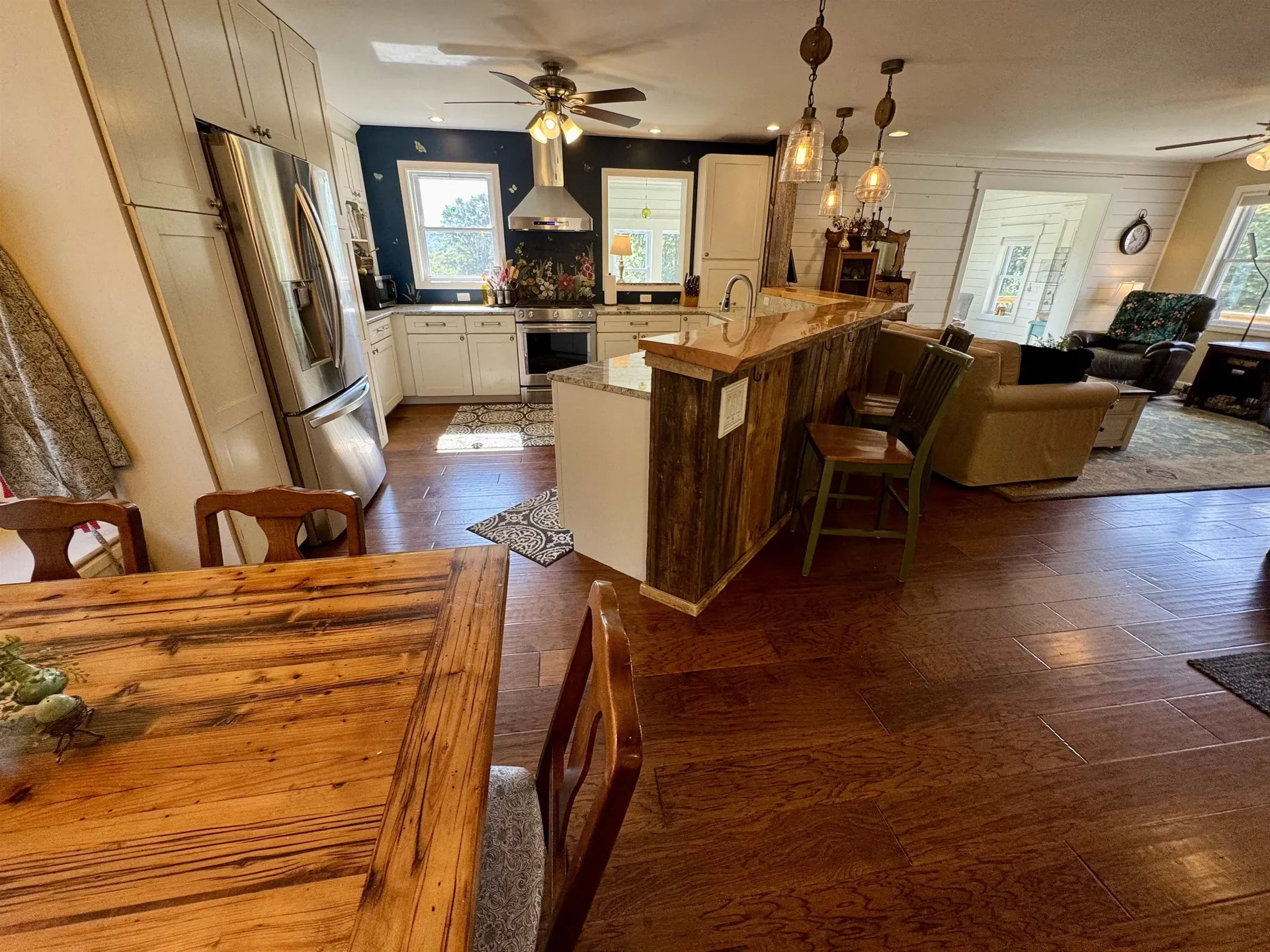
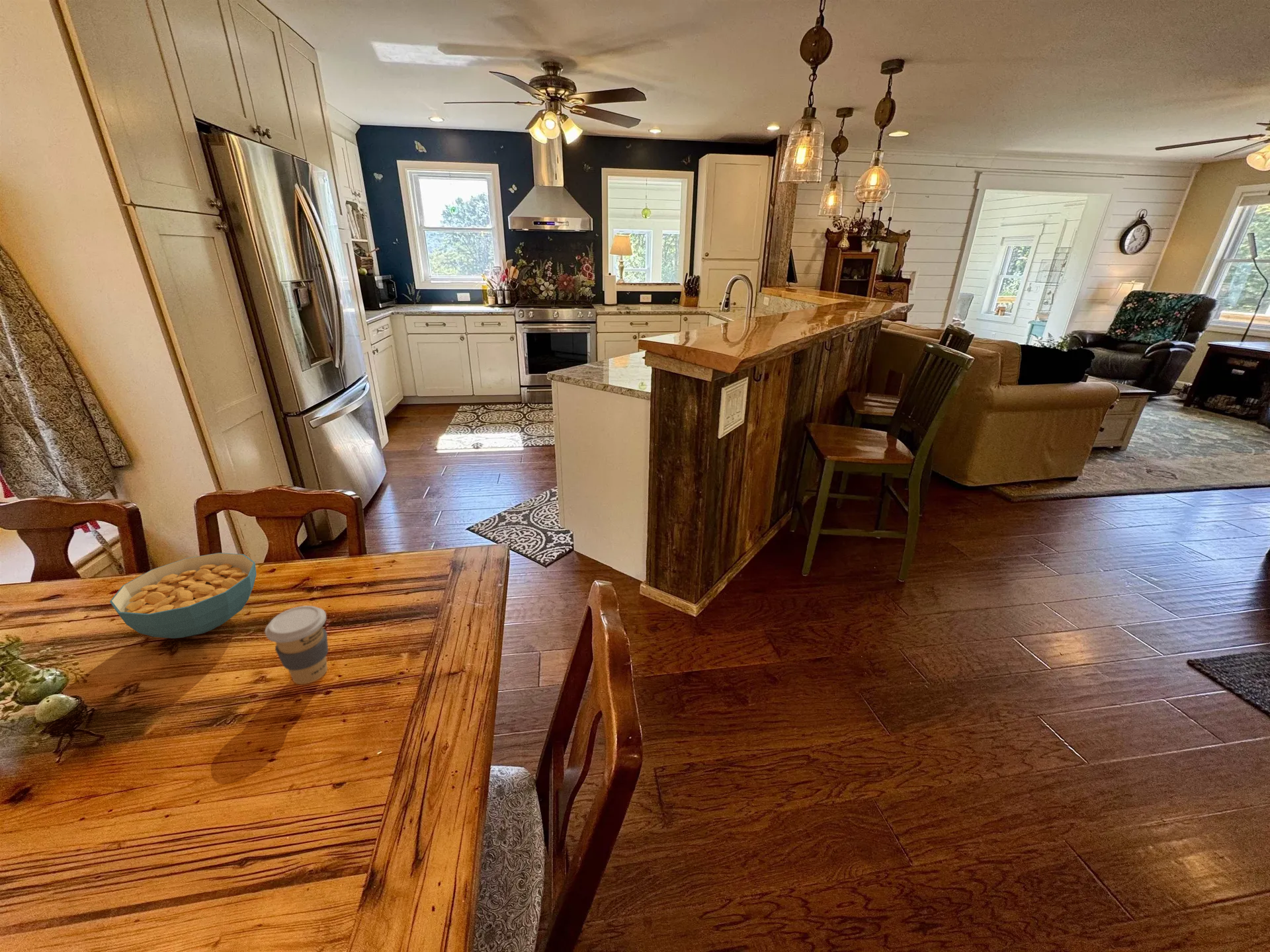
+ coffee cup [264,605,329,685]
+ cereal bowl [109,552,257,639]
